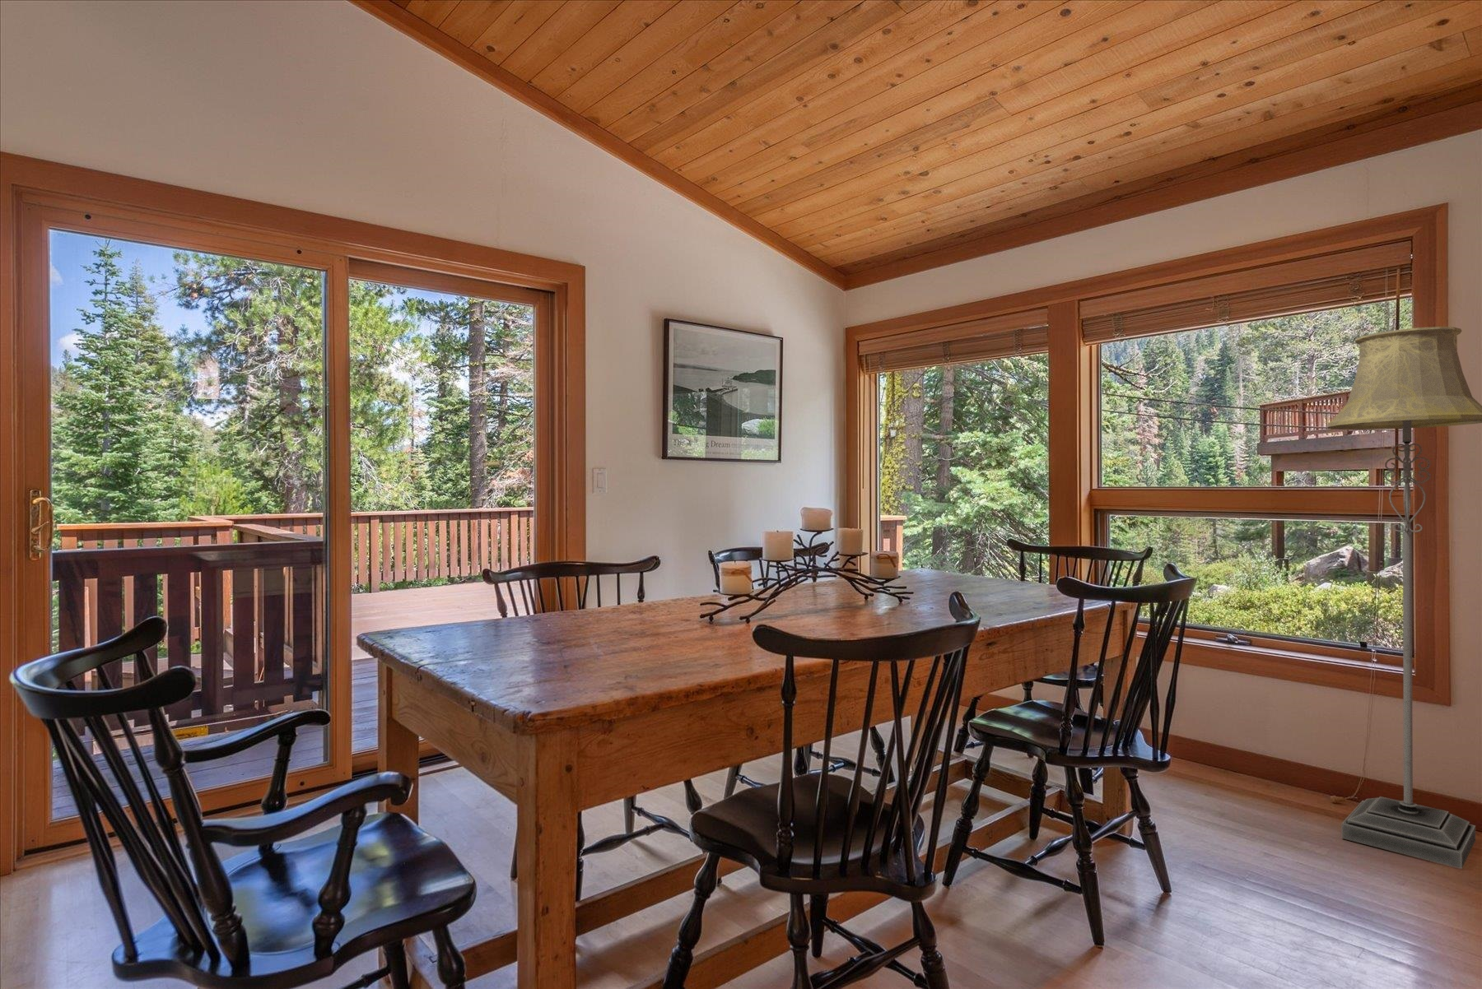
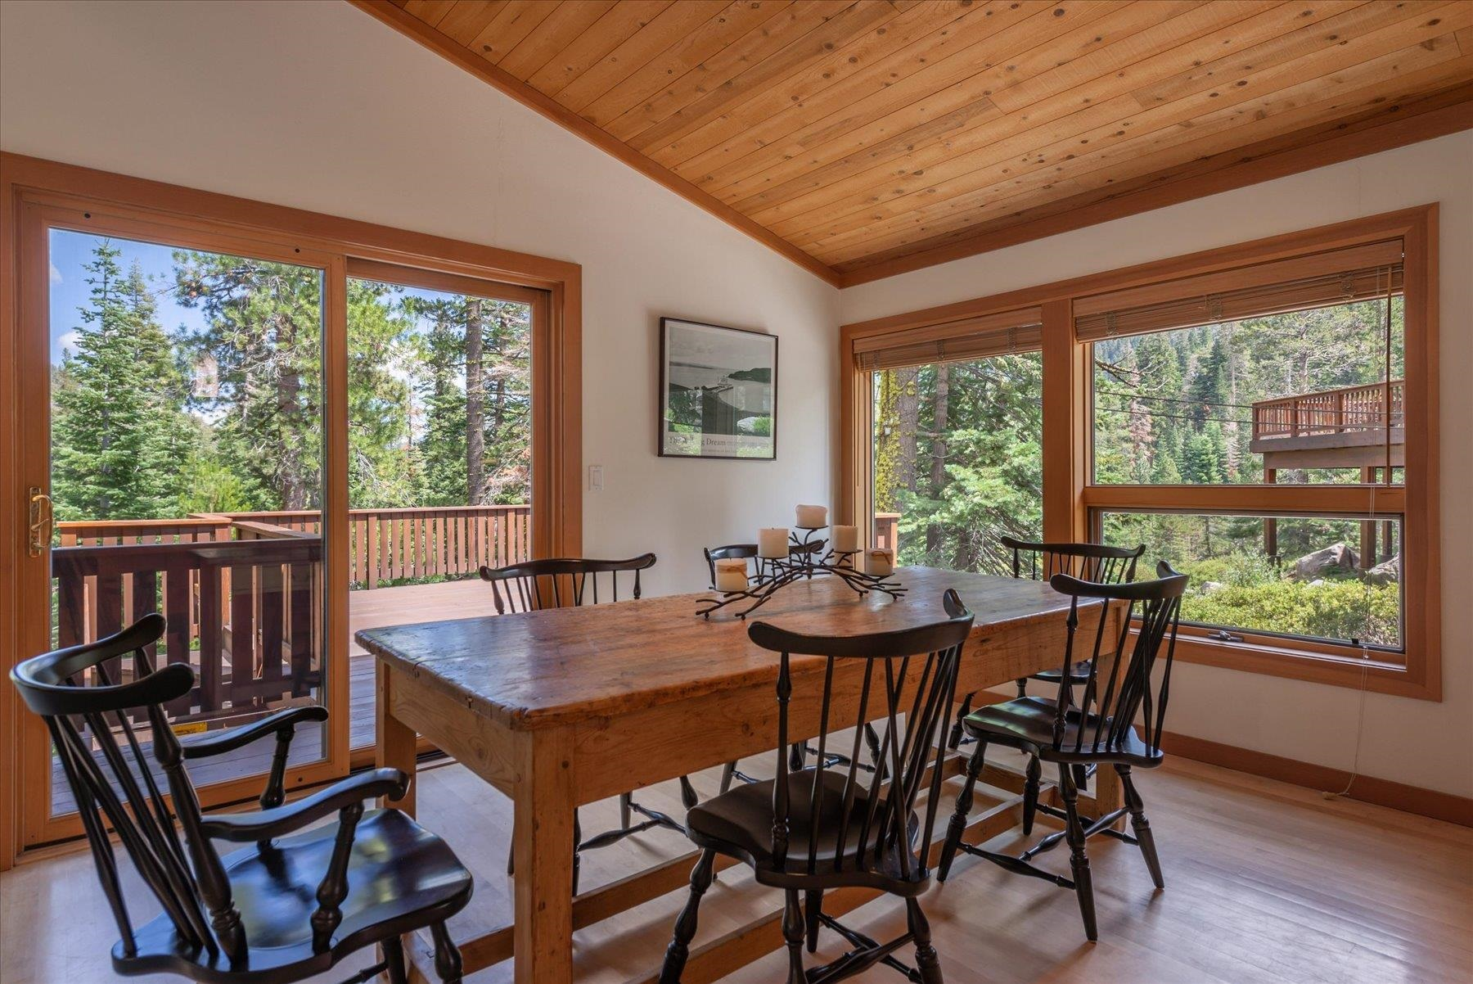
- floor lamp [1327,326,1482,870]
